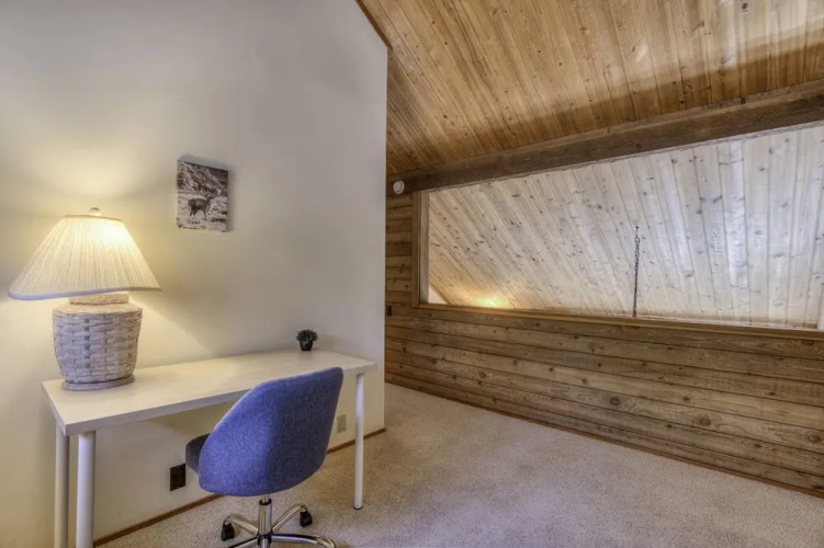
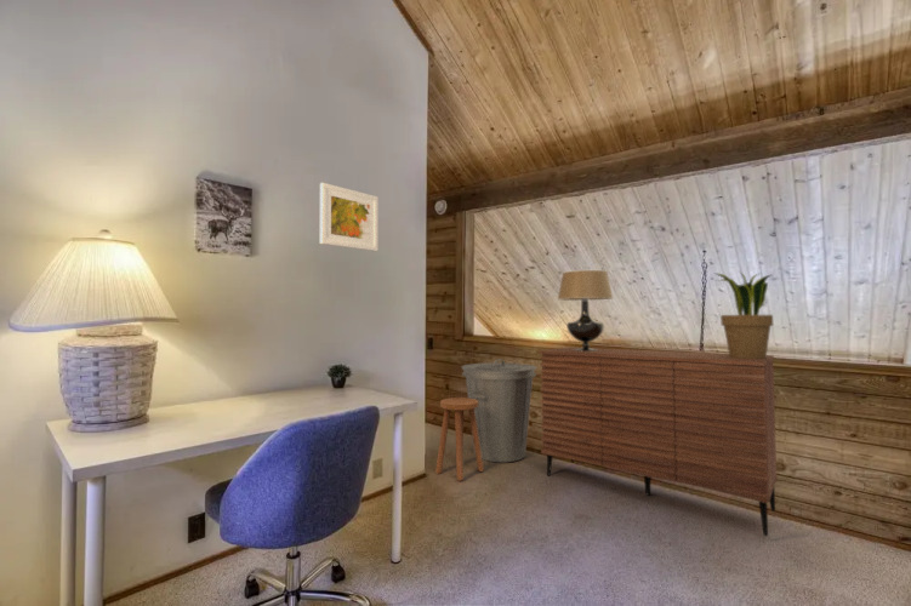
+ sideboard [539,345,778,537]
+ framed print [319,182,380,252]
+ trash can [460,359,537,463]
+ table lamp [557,269,614,351]
+ potted plant [713,269,774,359]
+ stool [434,396,485,482]
